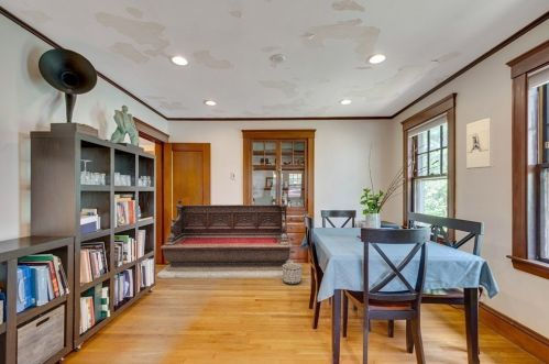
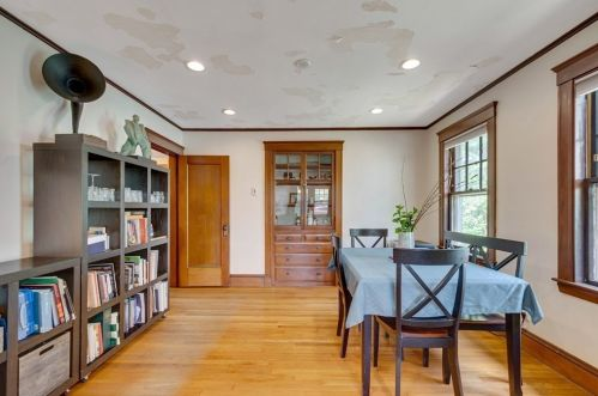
- wall sculpture [465,117,495,169]
- bench [156,198,295,279]
- planter [282,262,303,285]
